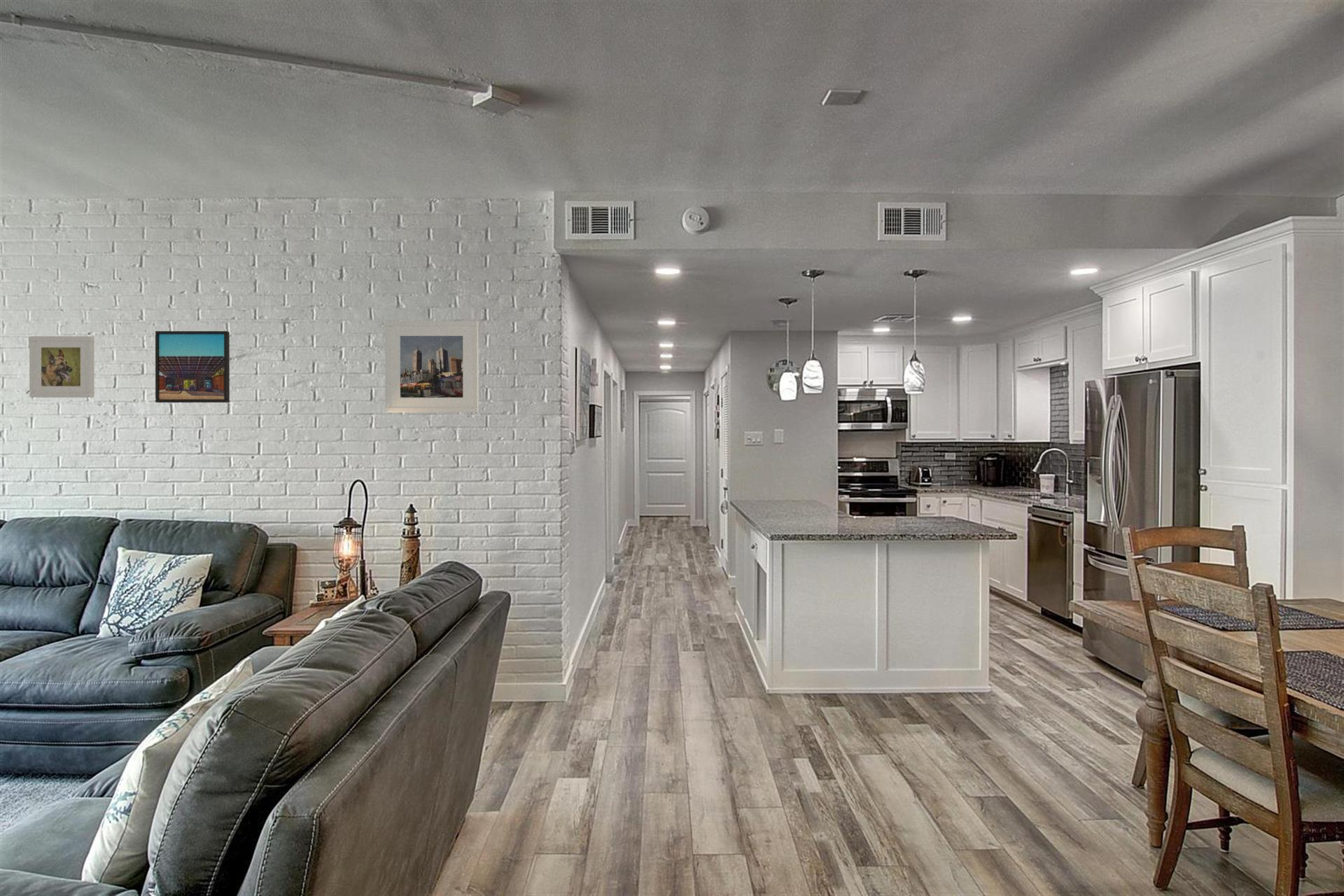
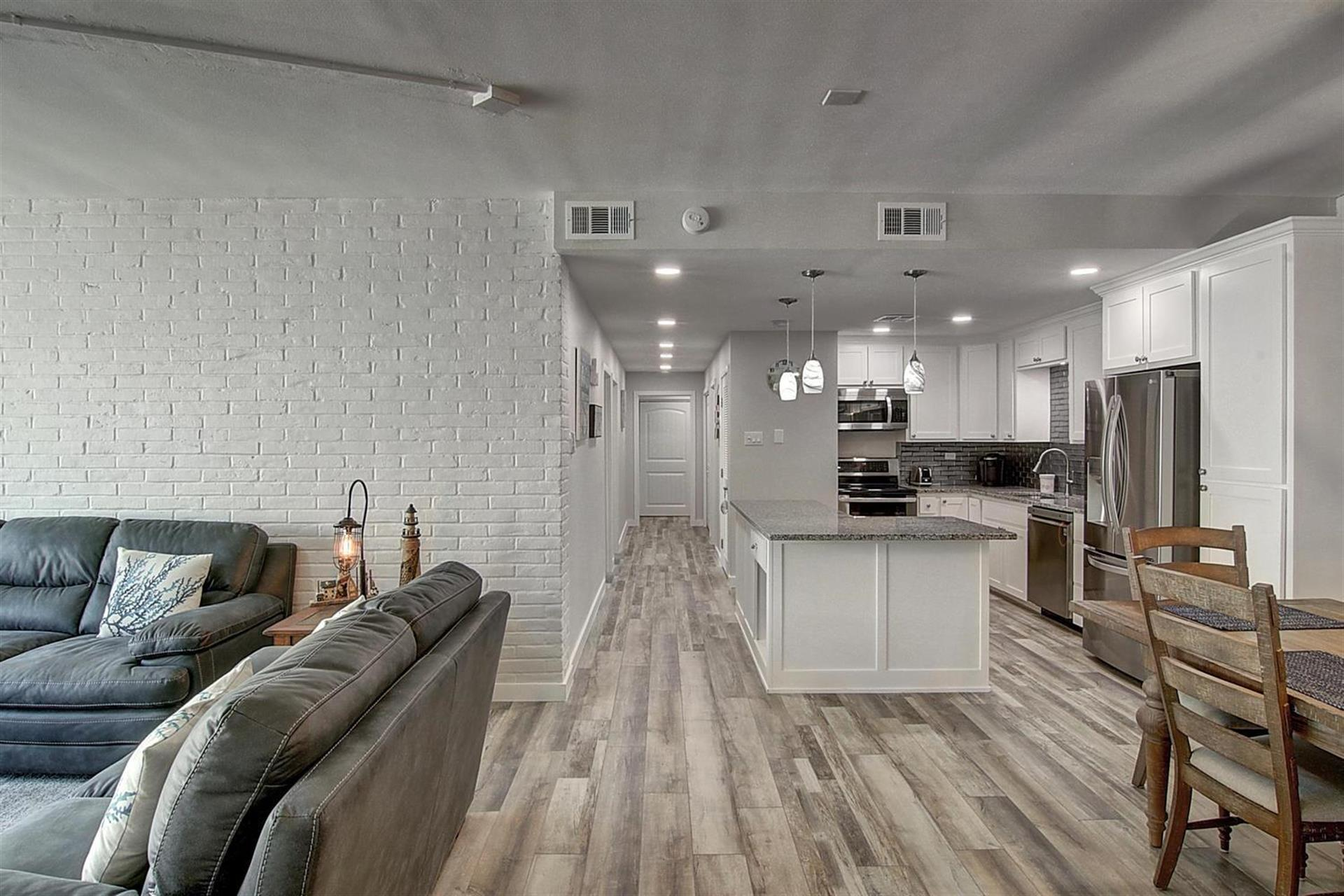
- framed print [29,335,94,398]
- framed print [155,330,230,403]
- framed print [384,321,479,413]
